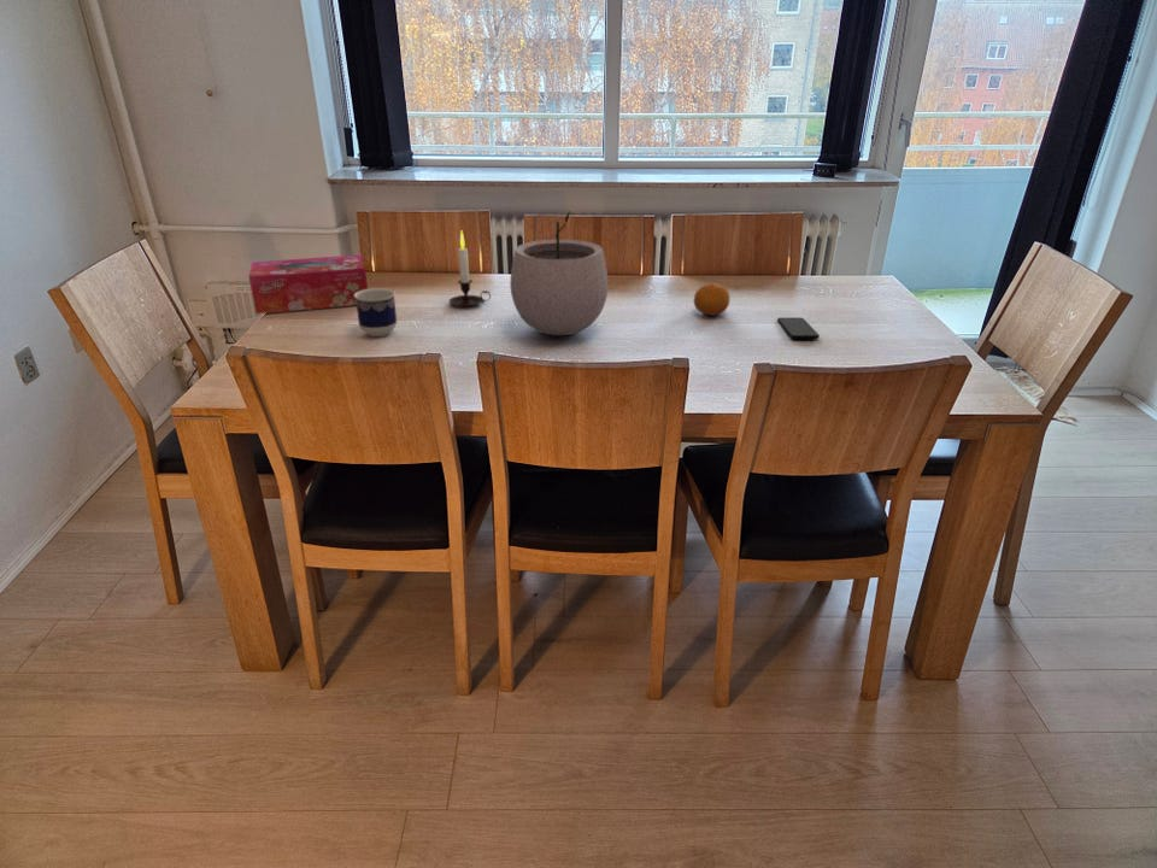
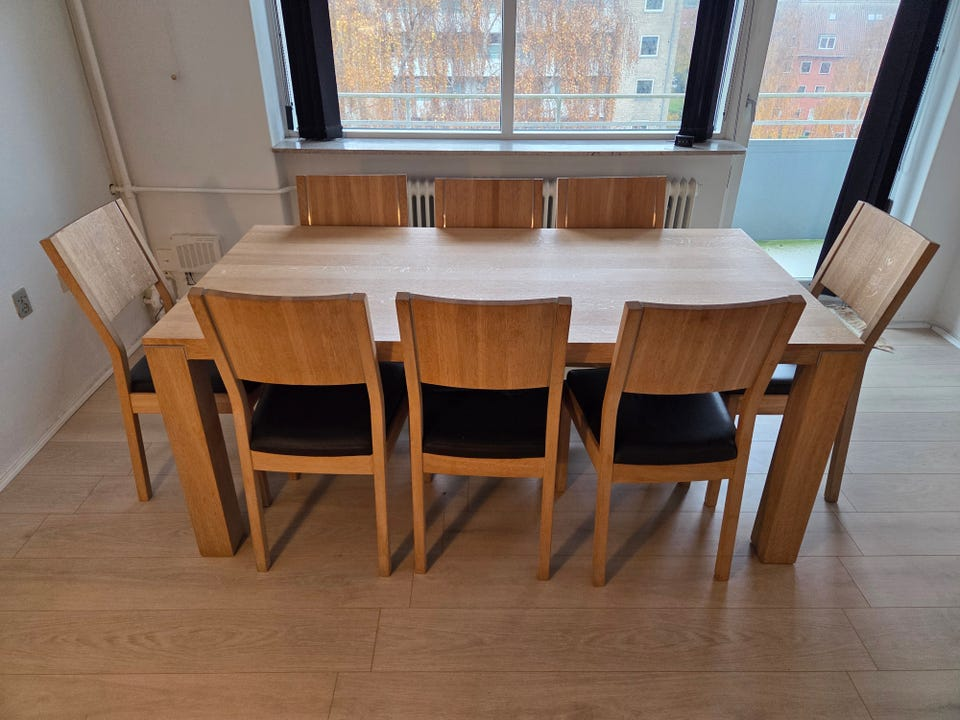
- cup [354,287,398,338]
- smartphone [776,316,821,340]
- candle [448,230,492,307]
- tissue box [247,253,369,315]
- fruit [693,282,732,316]
- plant pot [509,210,610,336]
